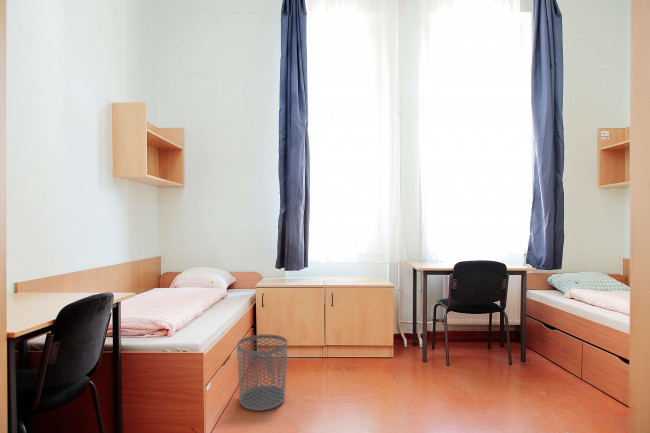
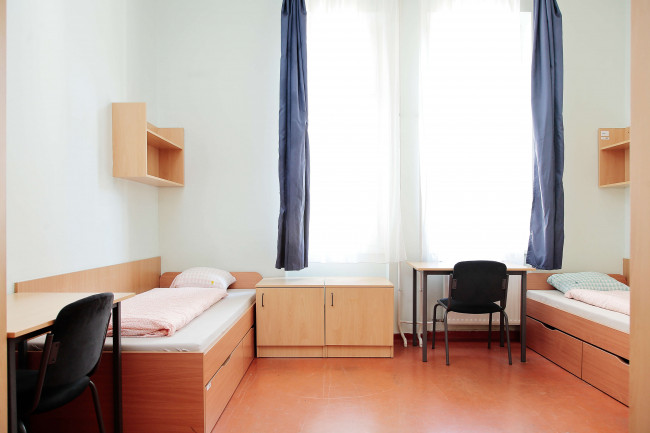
- waste bin [236,334,288,412]
